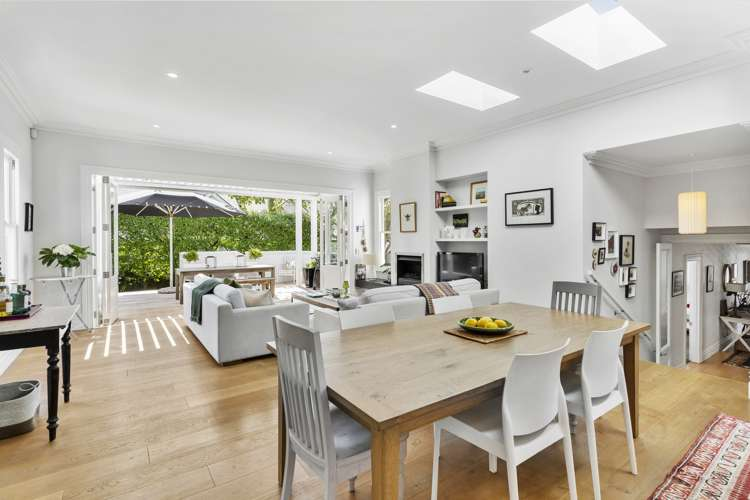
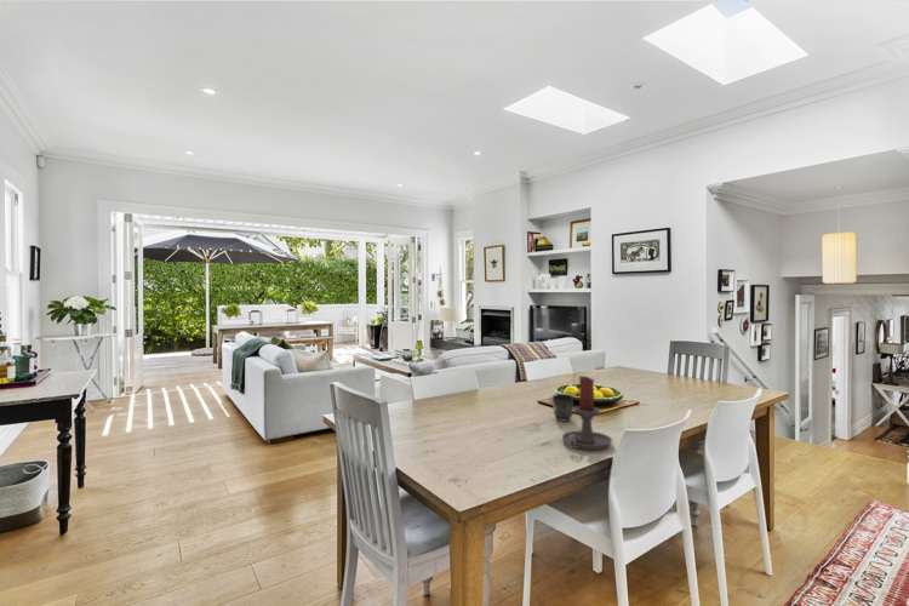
+ candle holder [561,375,613,451]
+ mug [551,394,576,422]
